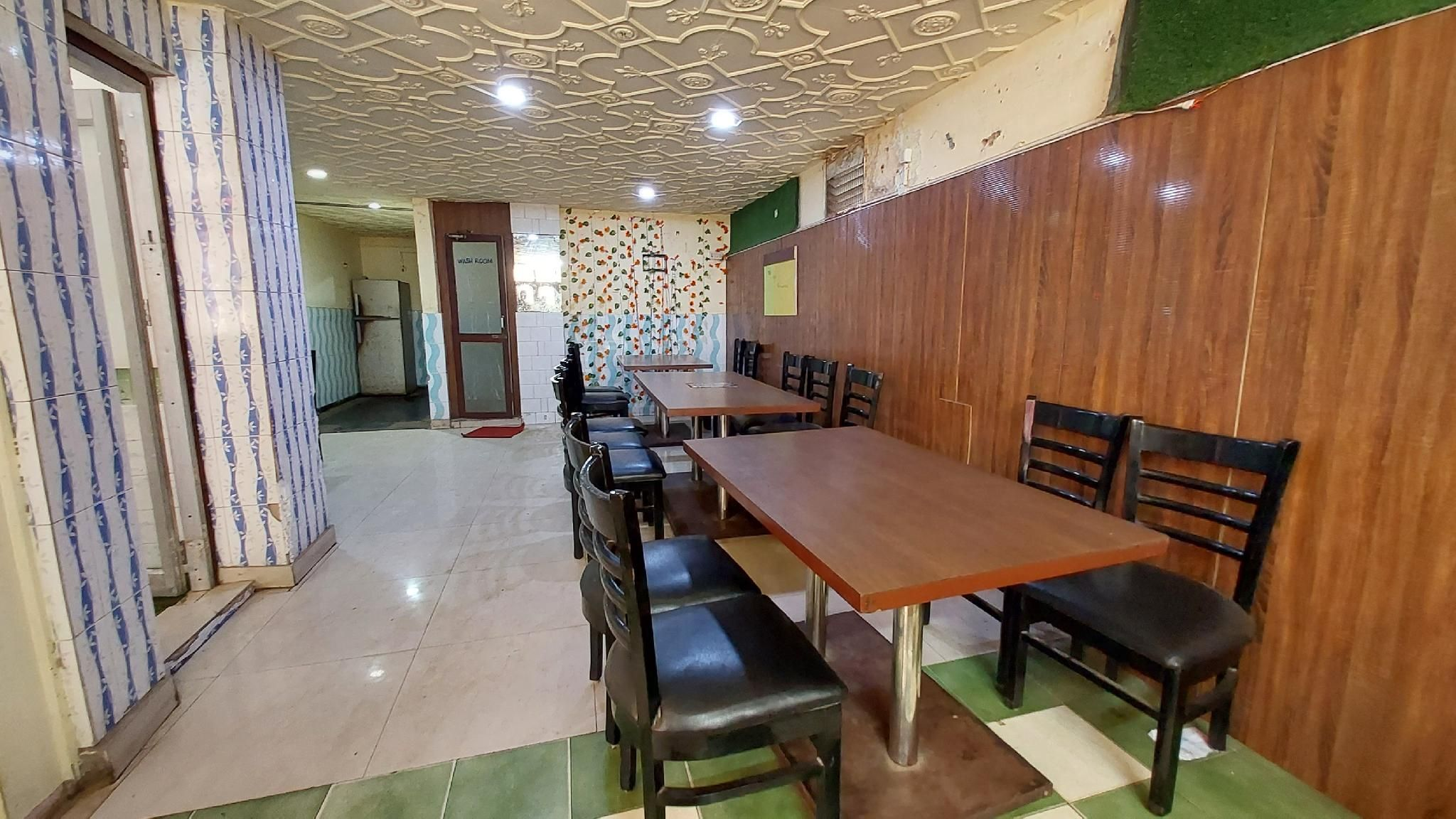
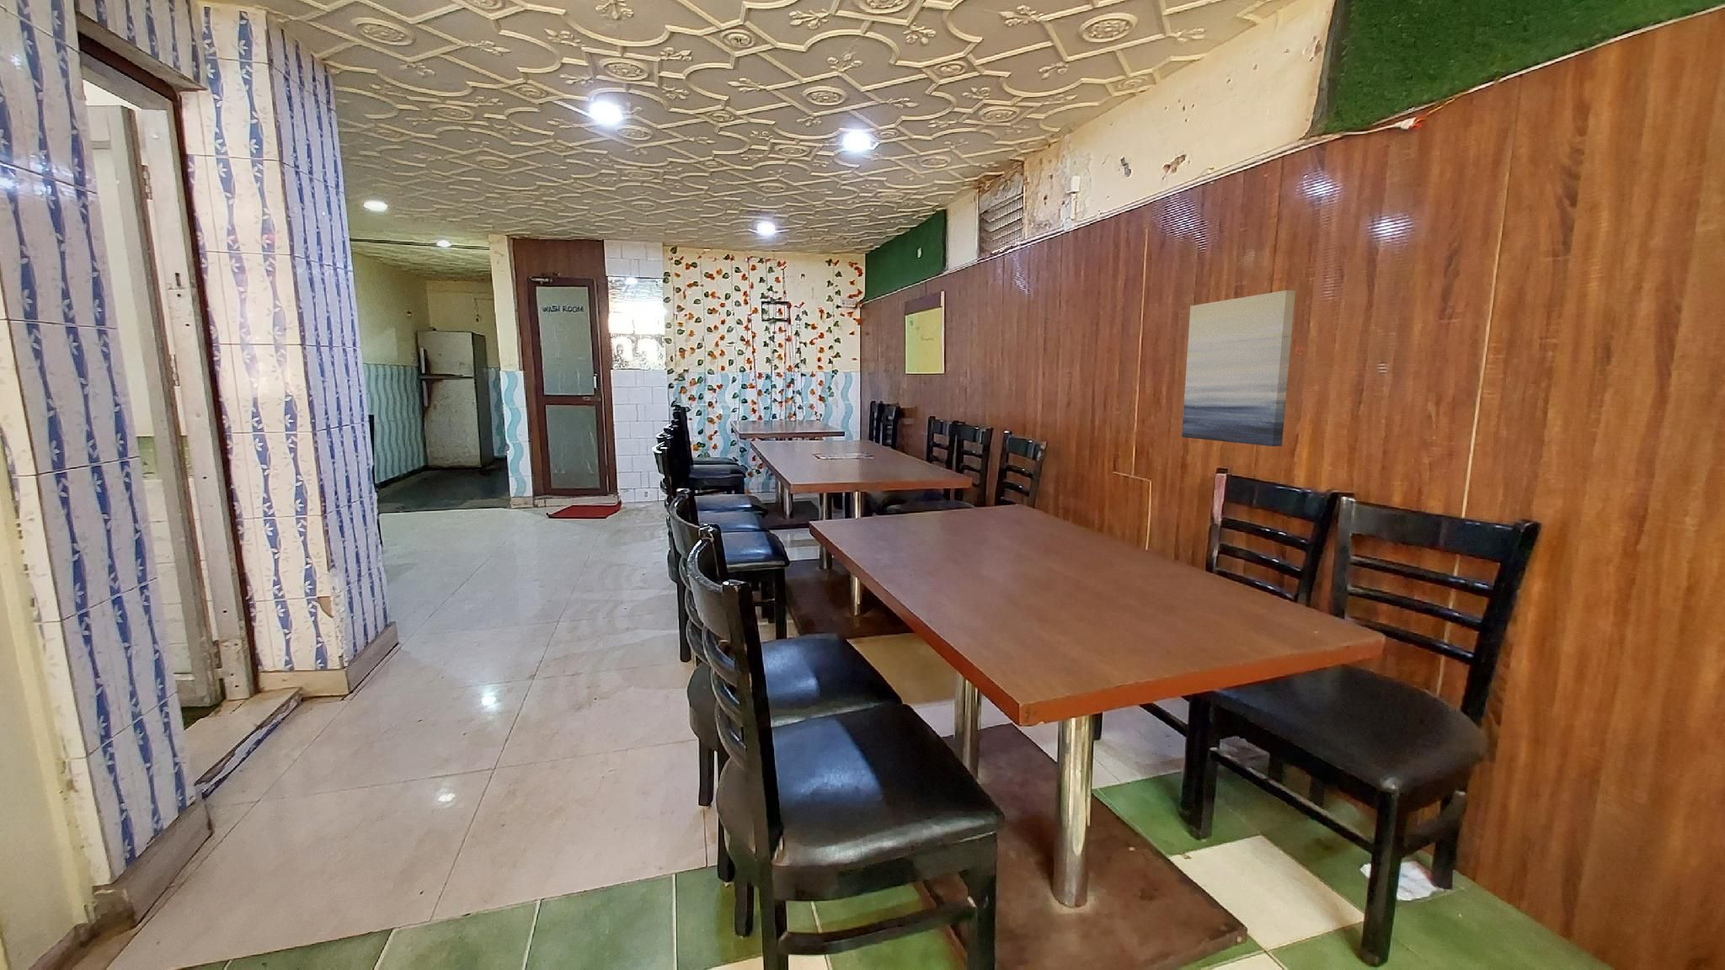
+ wall art [1181,290,1296,448]
